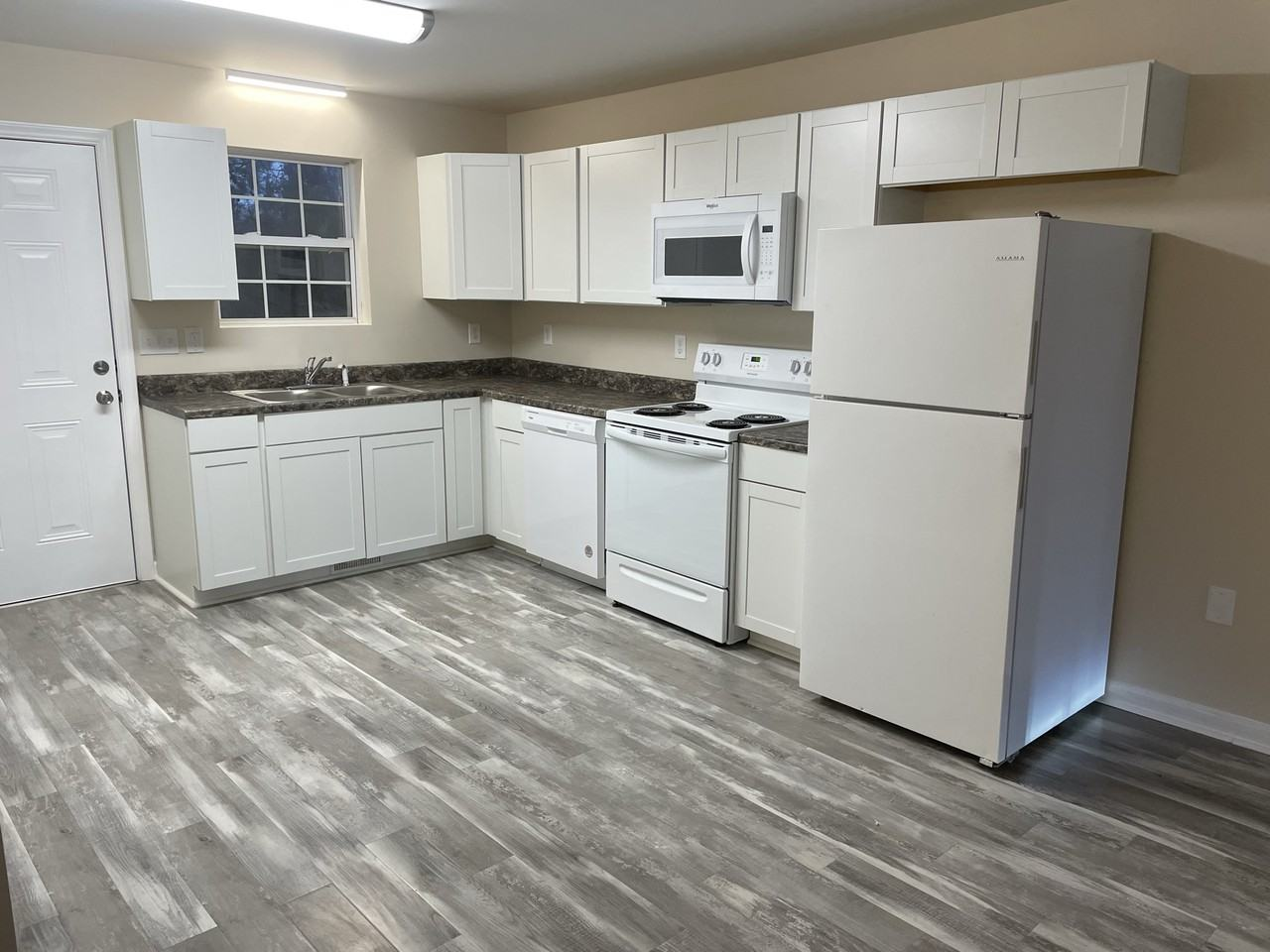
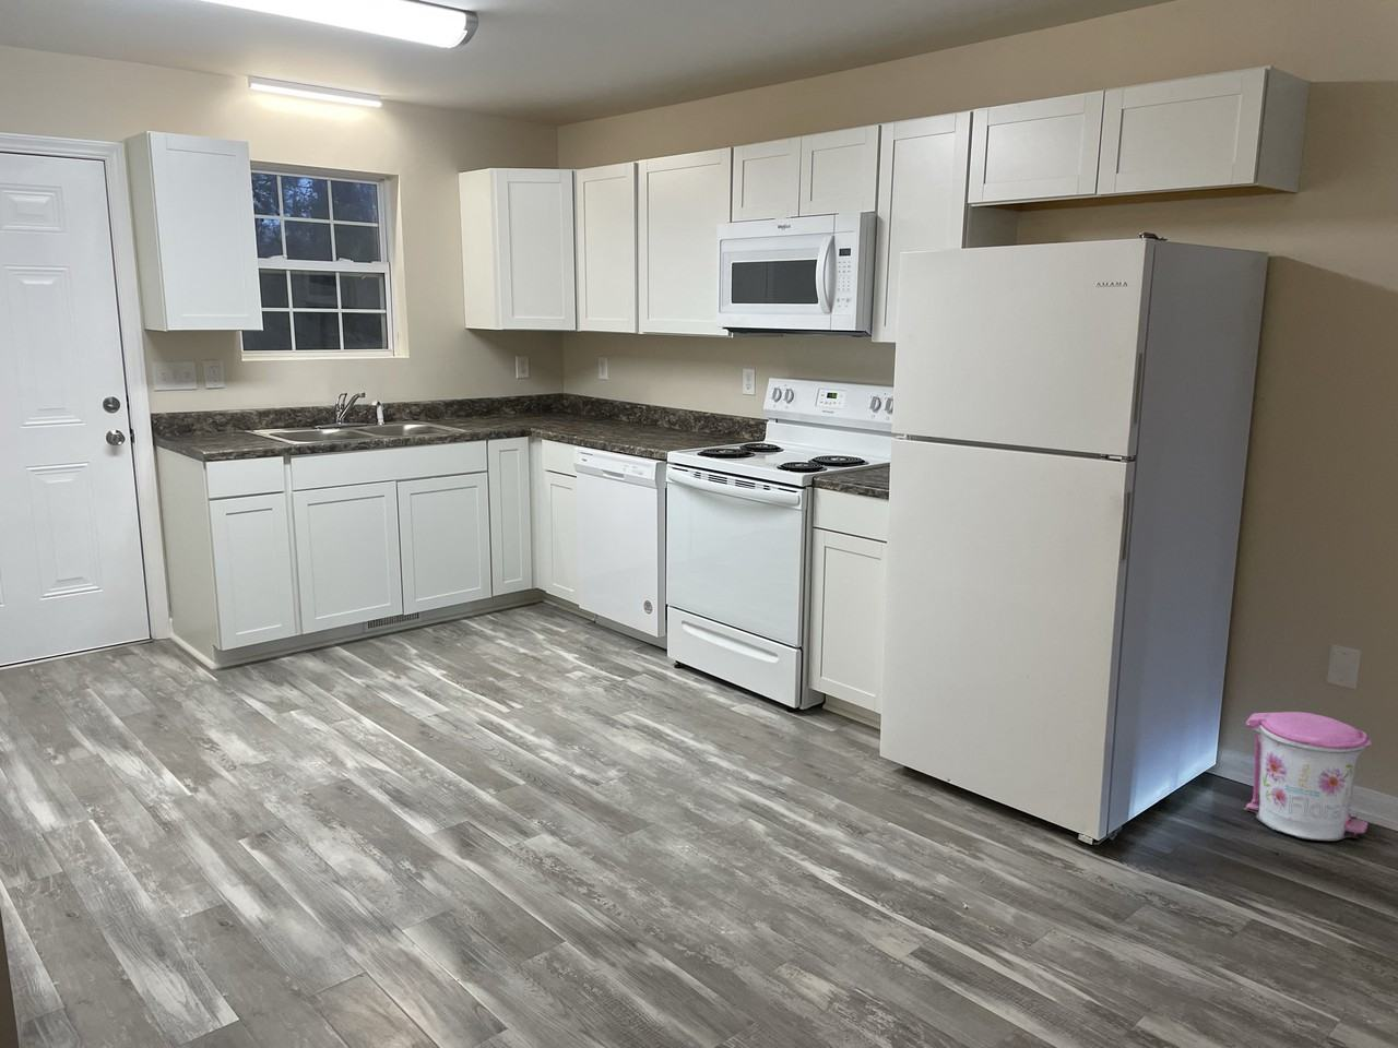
+ trash can [1242,711,1373,842]
